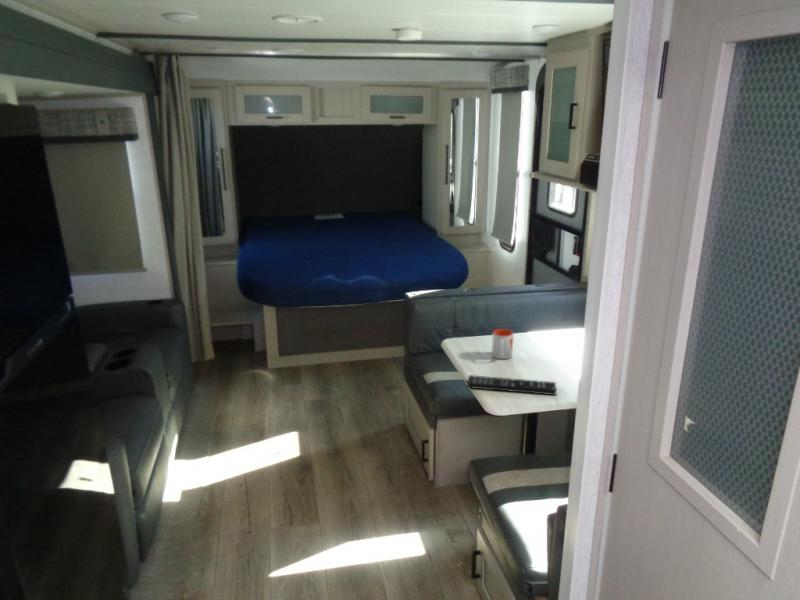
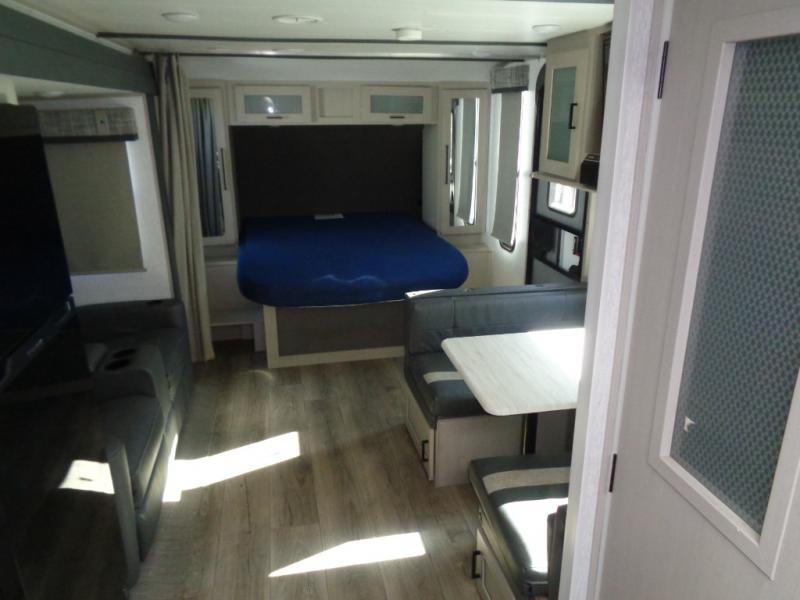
- remote control [466,374,558,396]
- mug [491,328,514,360]
